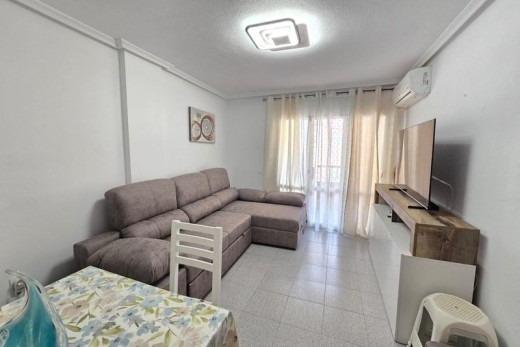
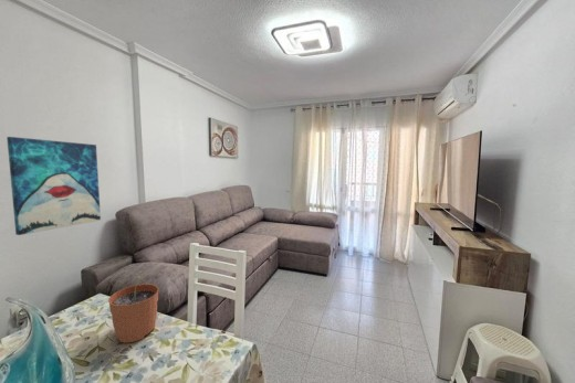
+ plant pot [107,274,159,343]
+ wall art [6,136,102,236]
